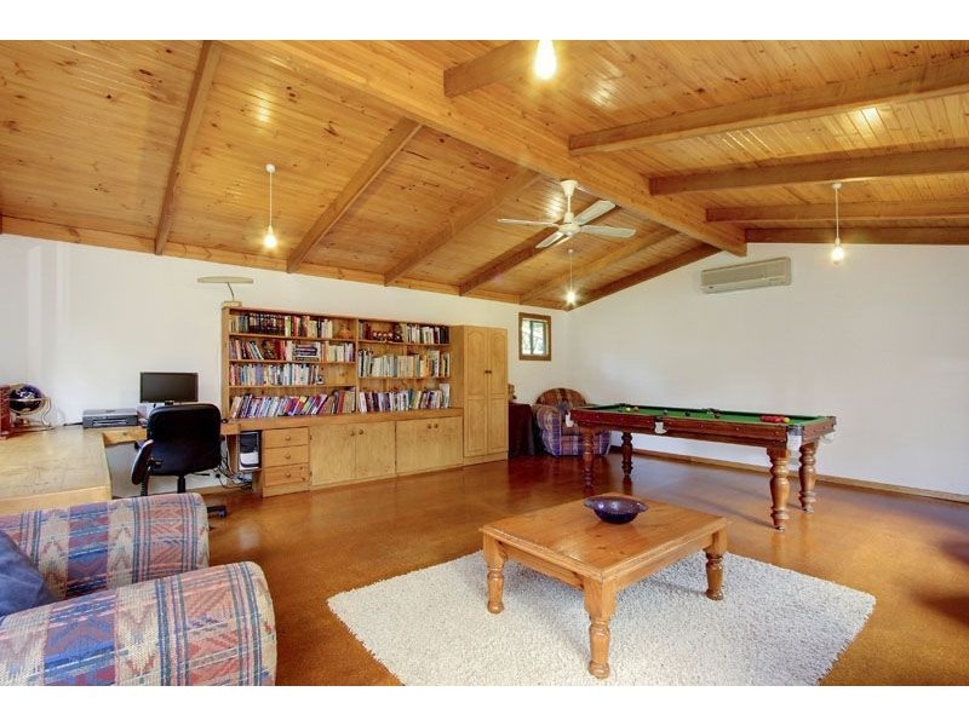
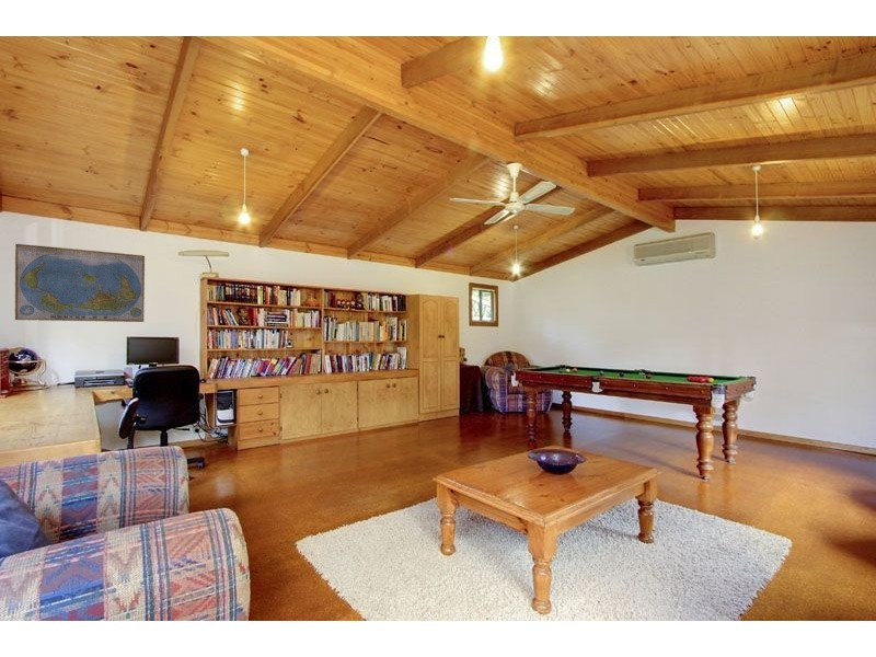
+ world map [14,243,146,323]
